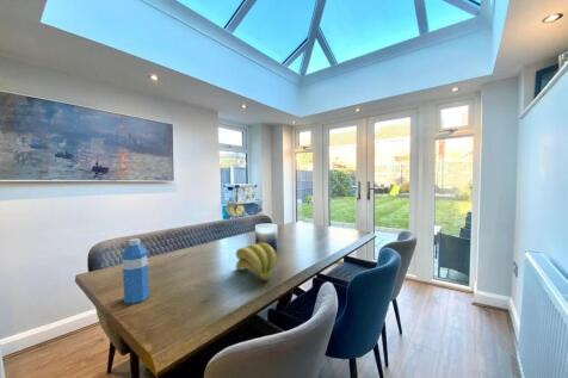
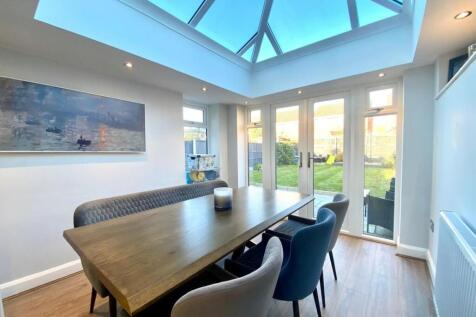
- water bottle [121,237,150,305]
- banana bunch [235,242,278,283]
